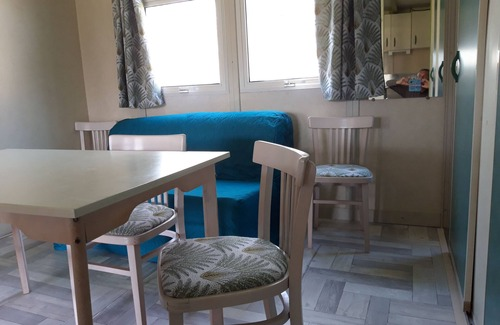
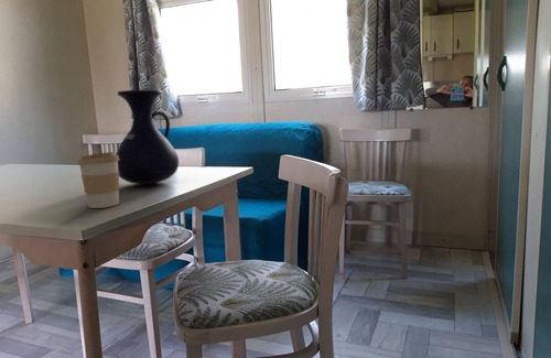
+ vase [115,89,180,185]
+ coffee cup [76,151,120,209]
